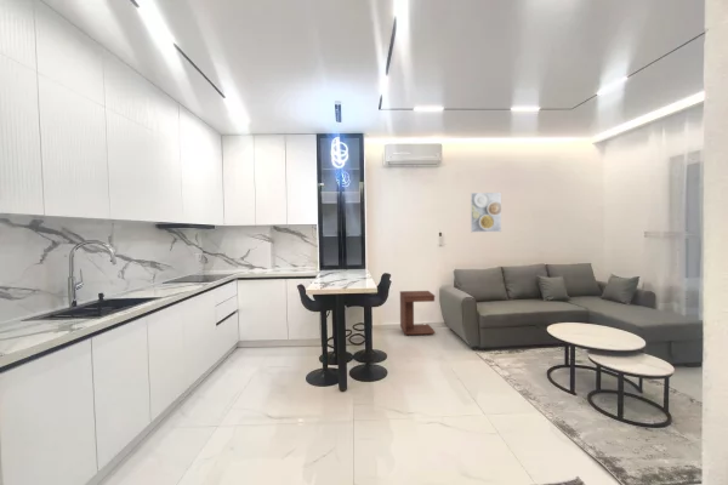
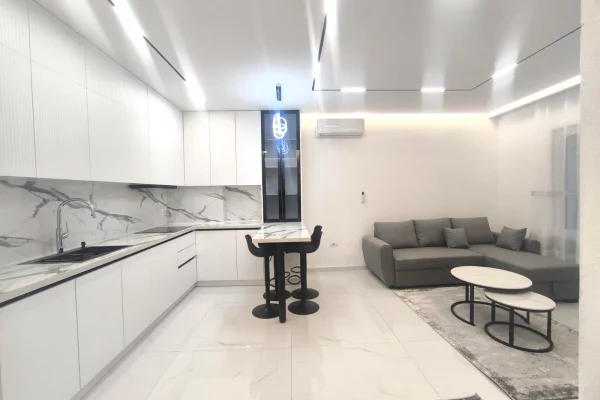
- side table [399,290,436,336]
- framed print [470,192,502,233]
